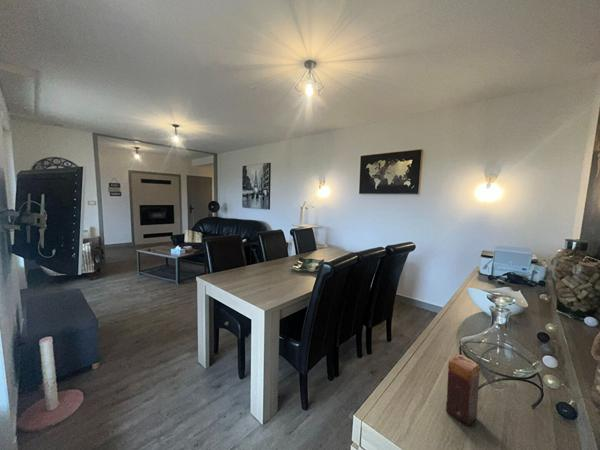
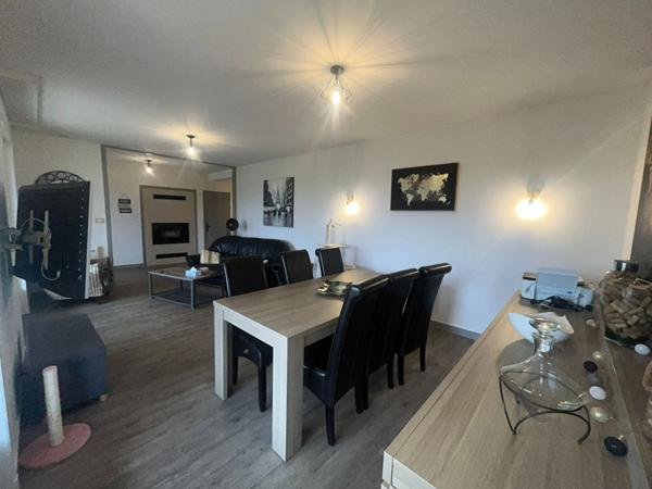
- candle [445,353,481,427]
